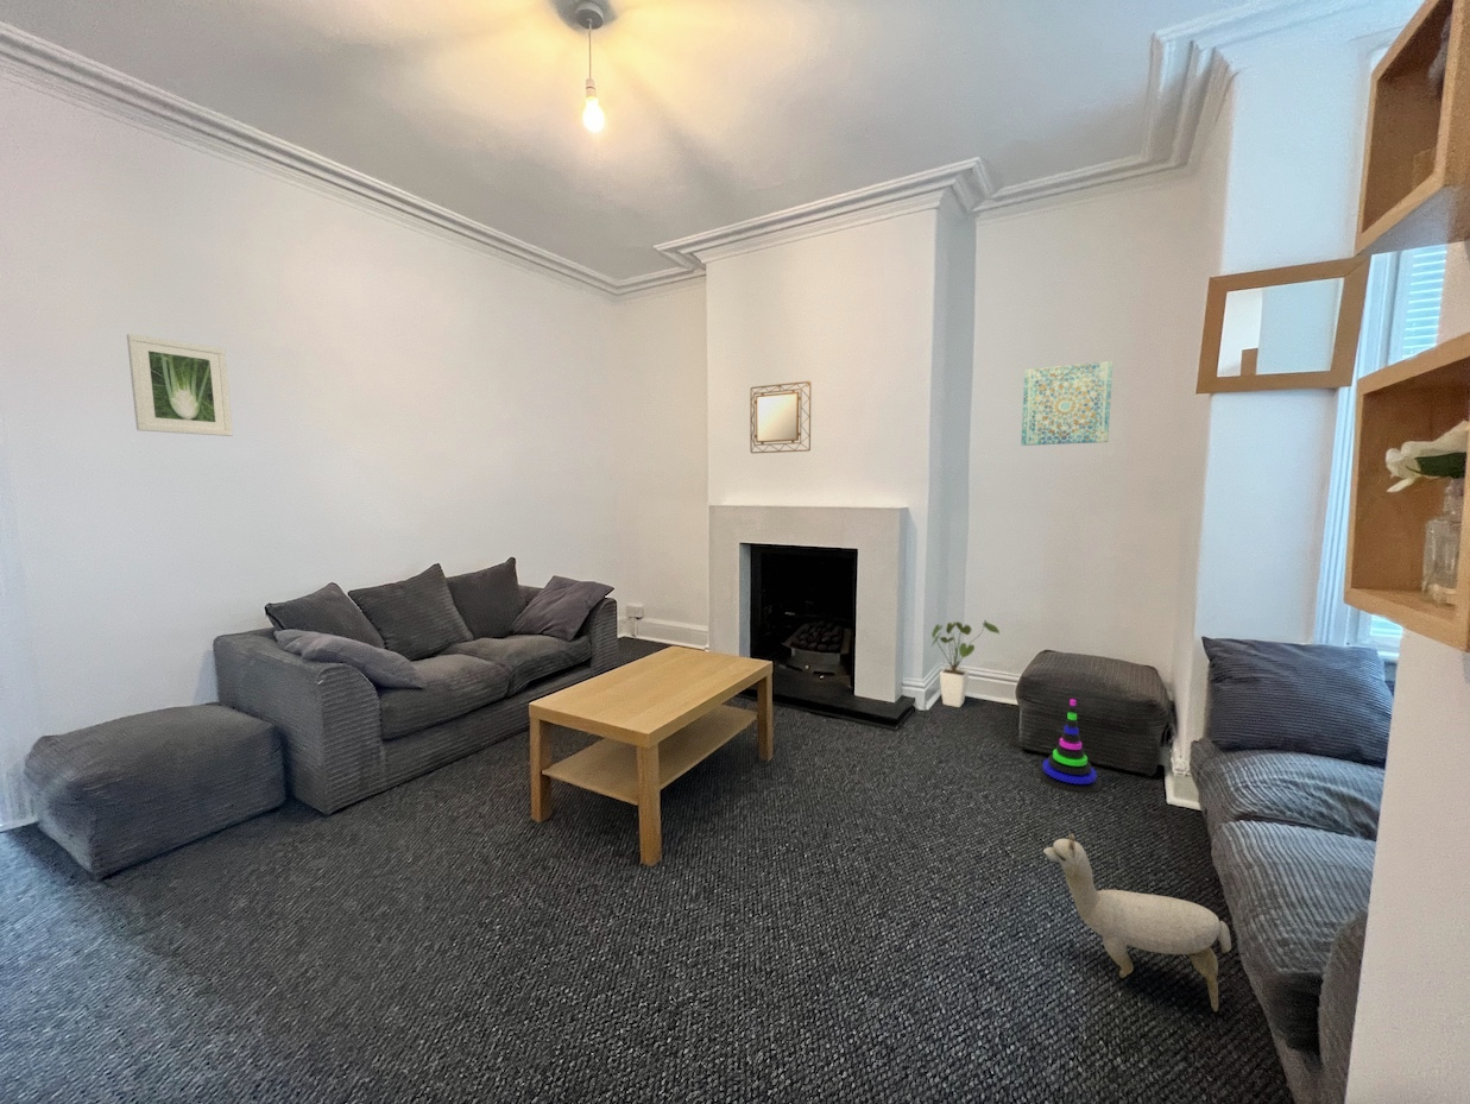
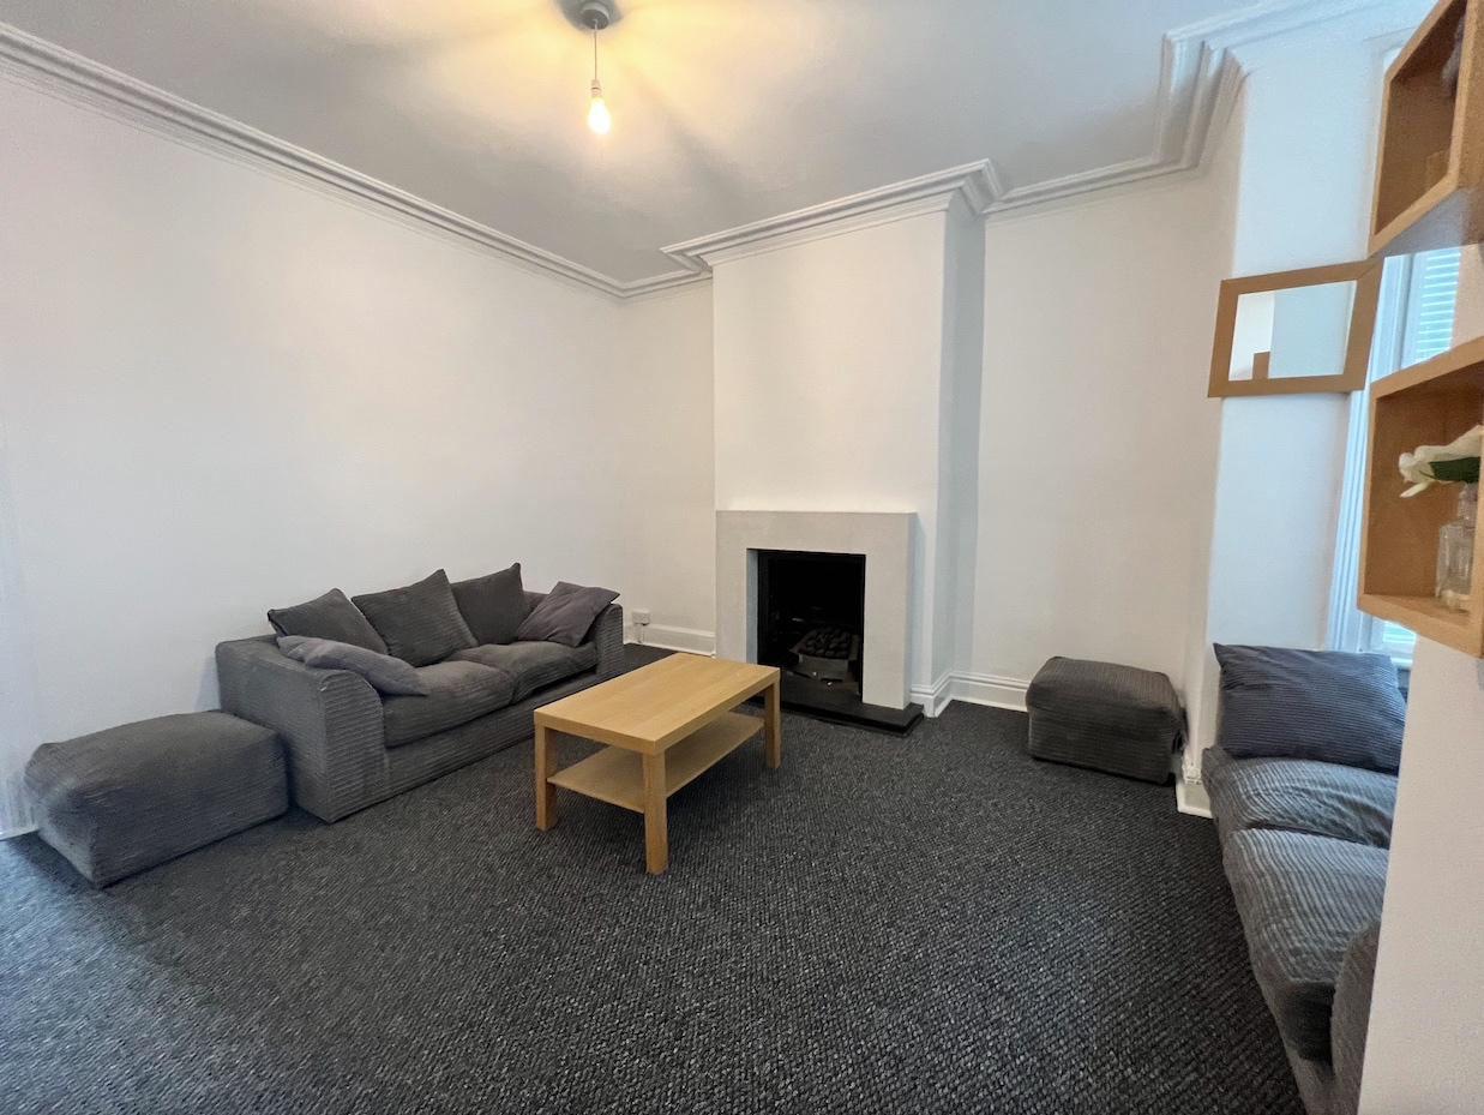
- stacking toy [1036,699,1103,794]
- wall art [1020,360,1113,447]
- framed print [126,333,234,437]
- plush toy [1042,833,1232,1012]
- home mirror [749,380,812,454]
- house plant [930,619,1001,708]
